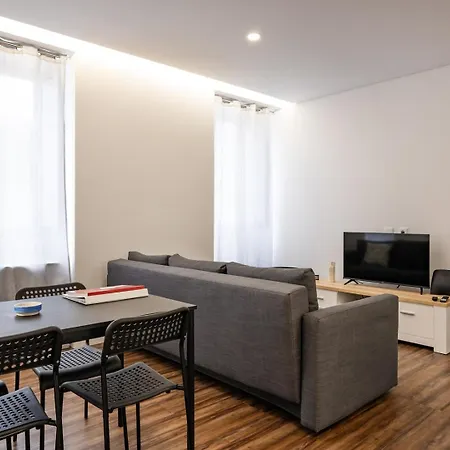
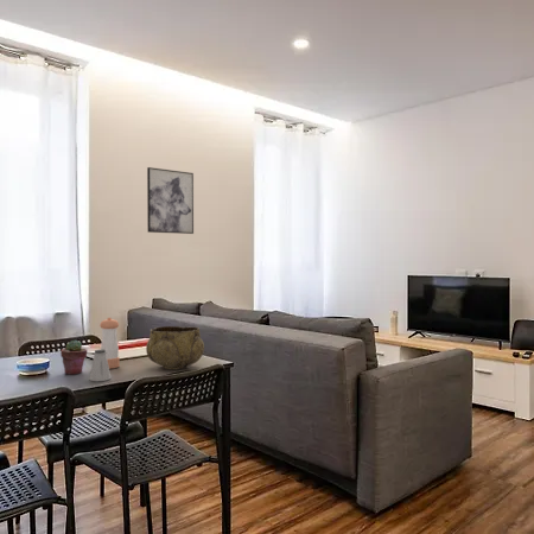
+ potted succulent [59,339,89,375]
+ decorative bowl [145,325,205,370]
+ pepper shaker [98,317,121,369]
+ wall art [146,166,195,235]
+ saltshaker [88,349,112,382]
